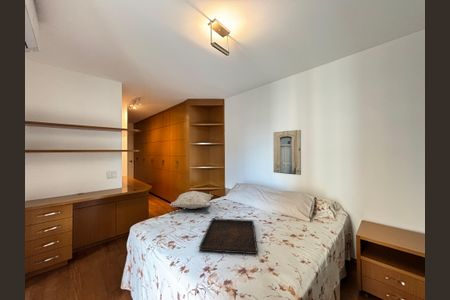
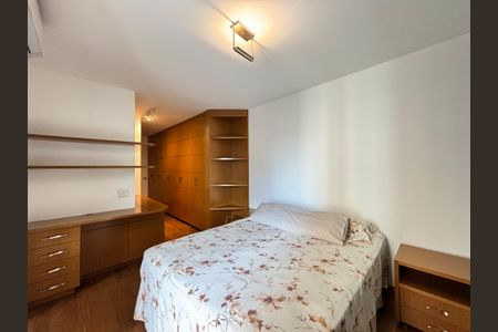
- wall art [272,129,302,176]
- decorative pillow [169,190,214,210]
- serving tray [198,217,259,255]
